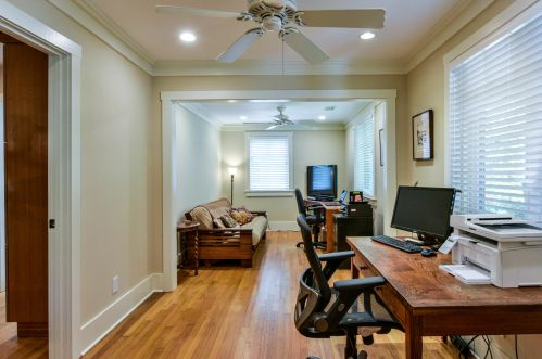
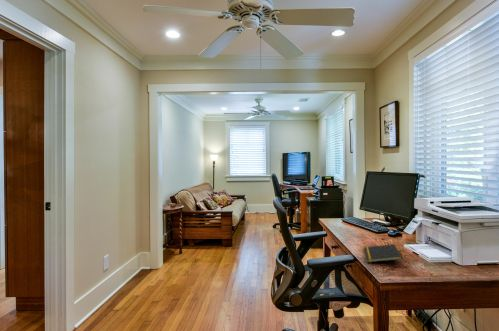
+ notepad [363,243,404,263]
